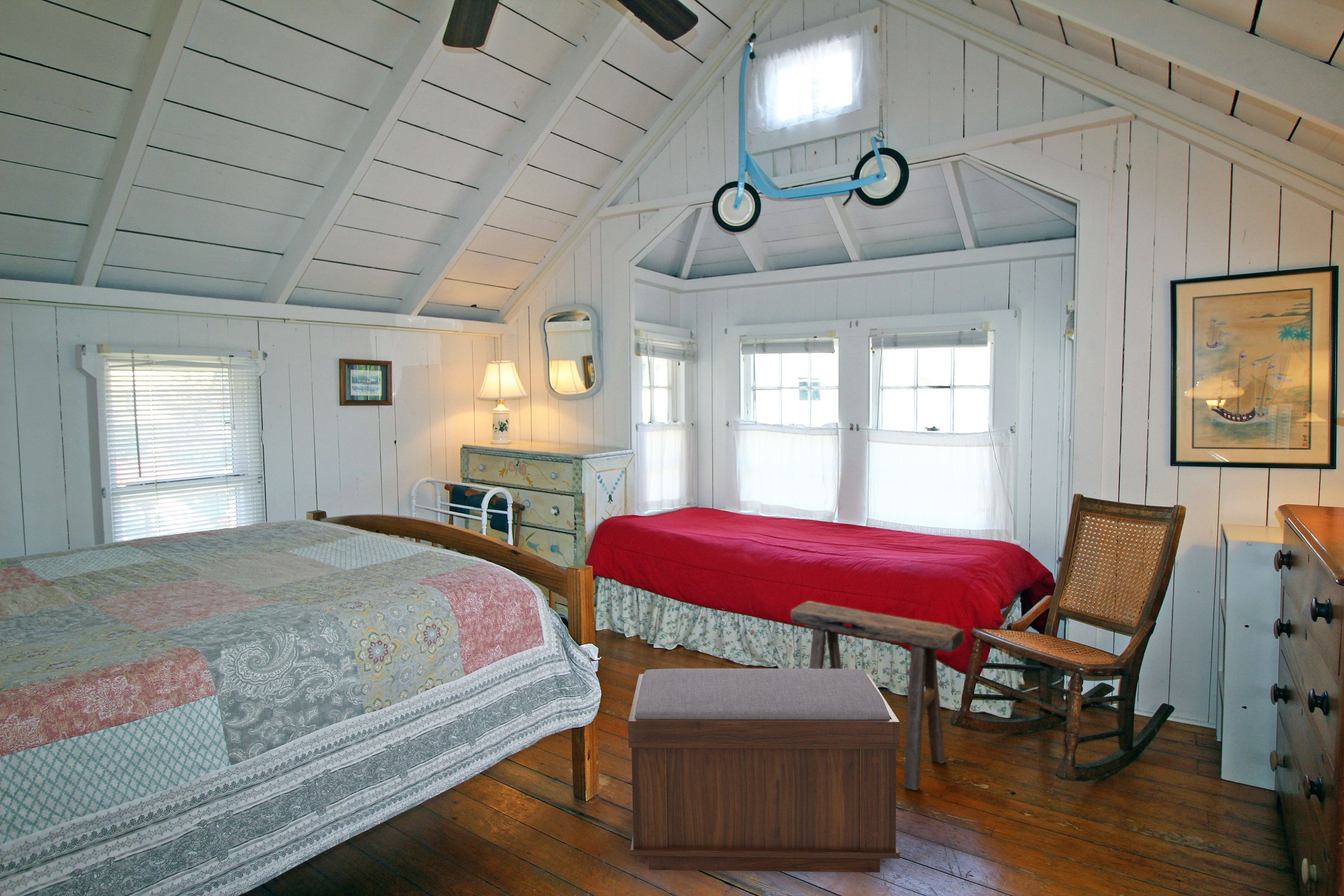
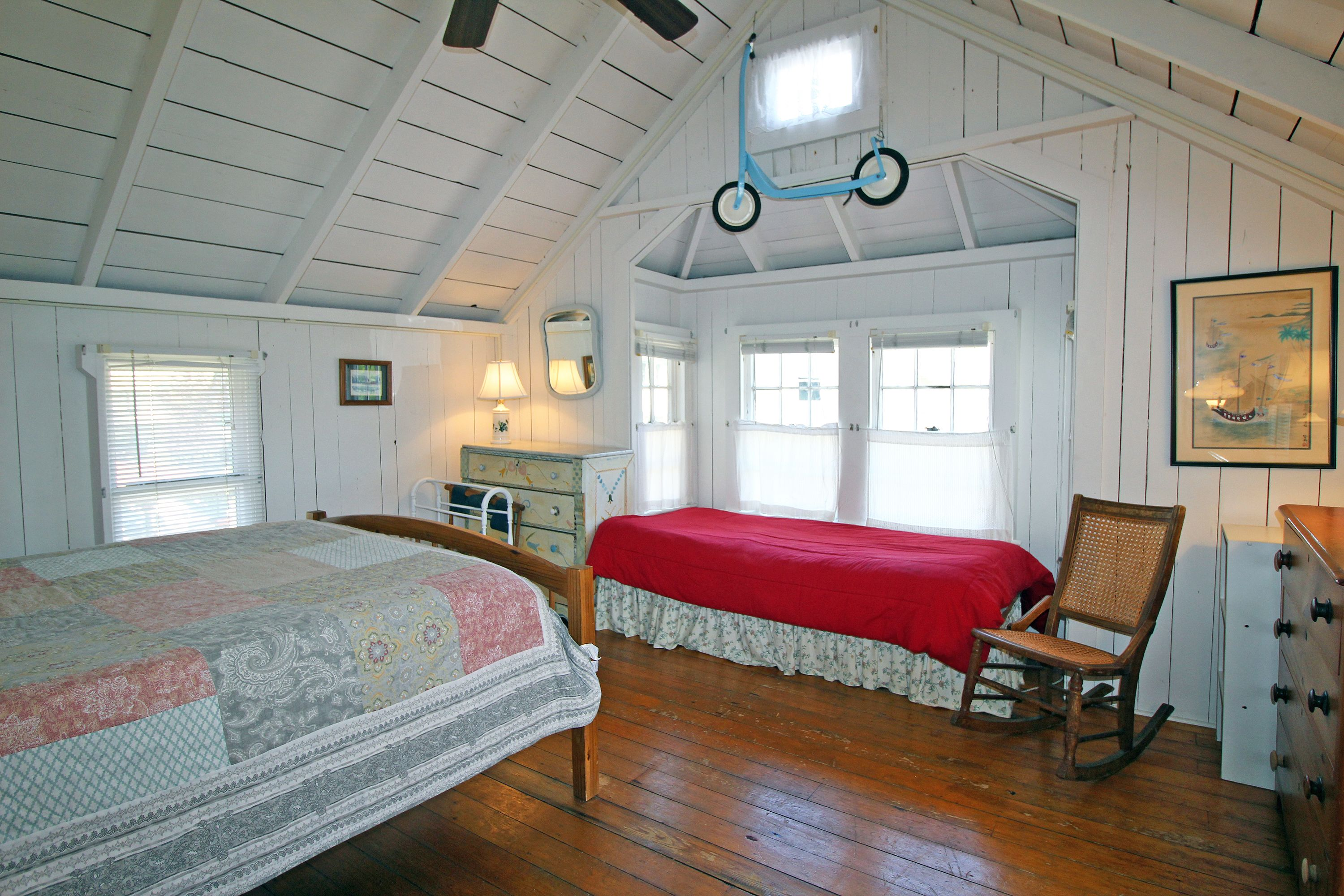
- bench [628,668,900,873]
- stool [790,600,965,791]
